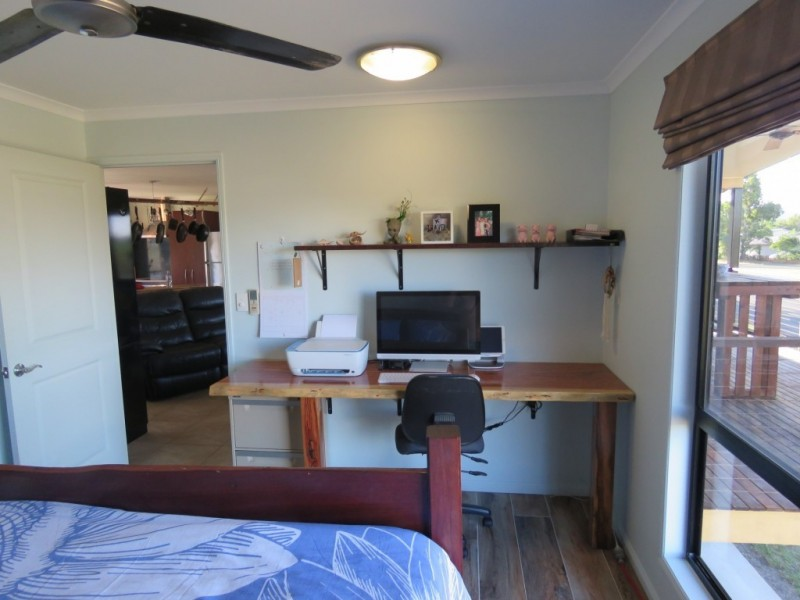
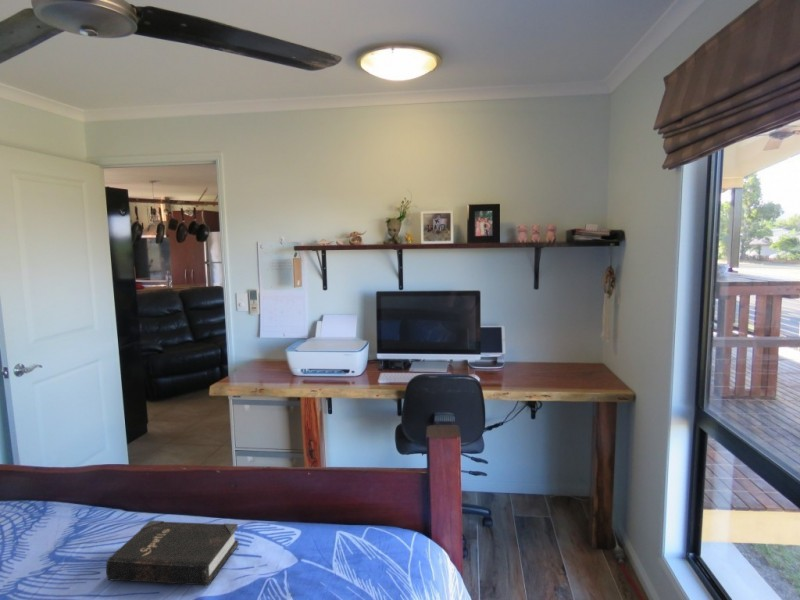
+ hardback book [105,519,240,587]
